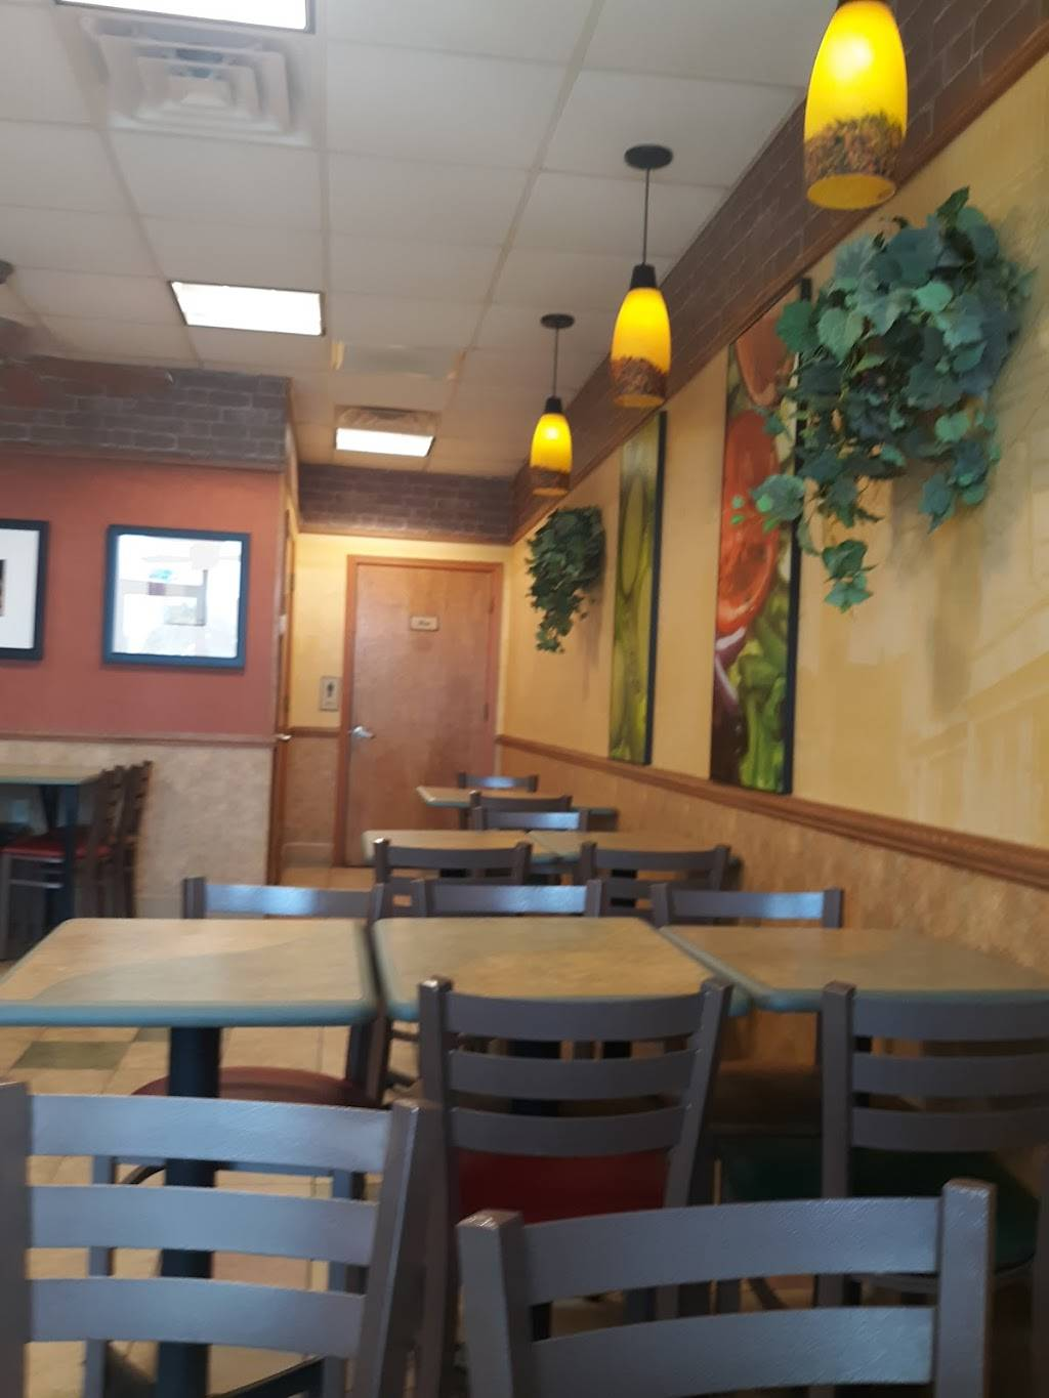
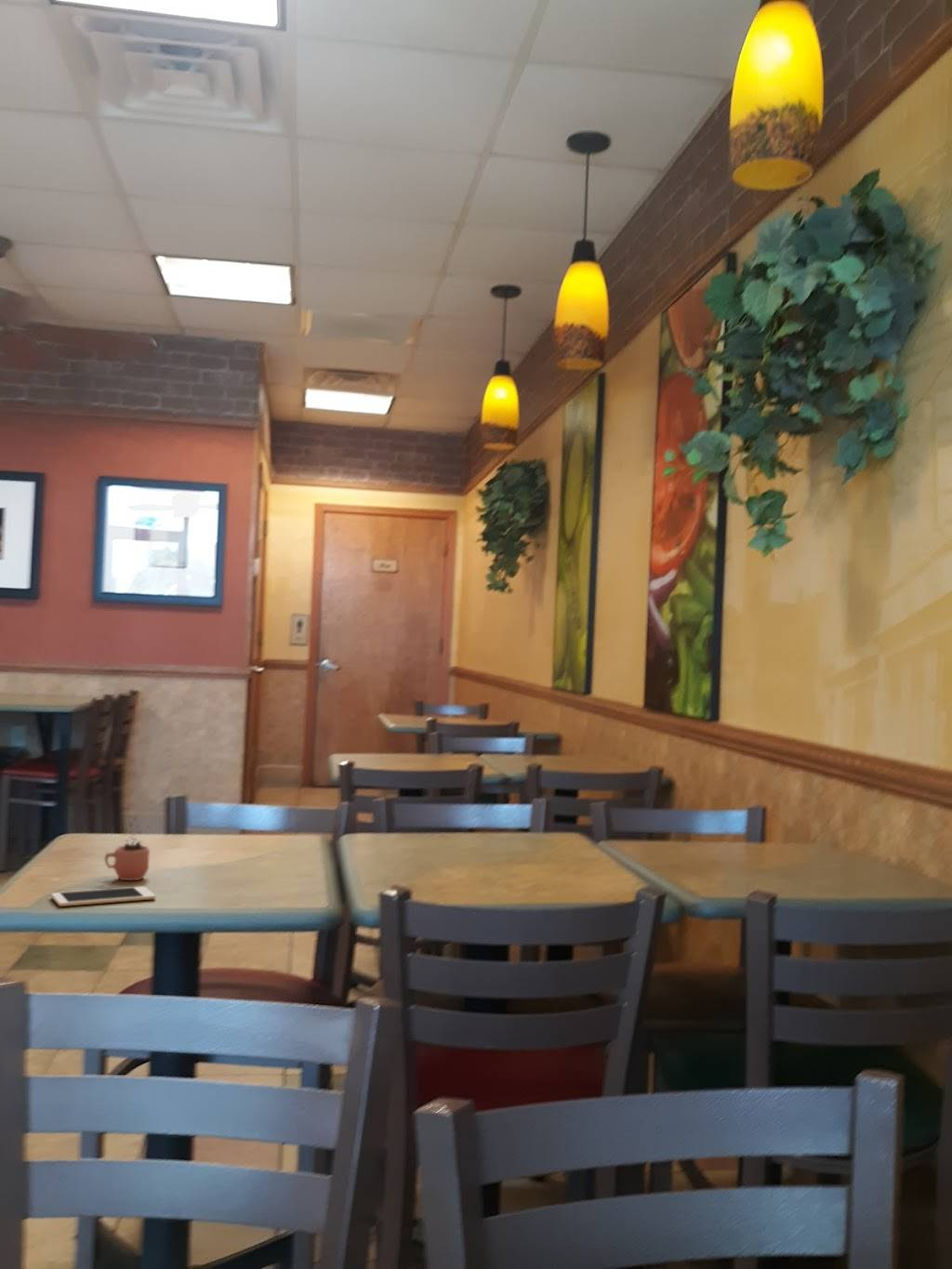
+ cell phone [50,886,157,907]
+ cocoa [104,816,151,881]
